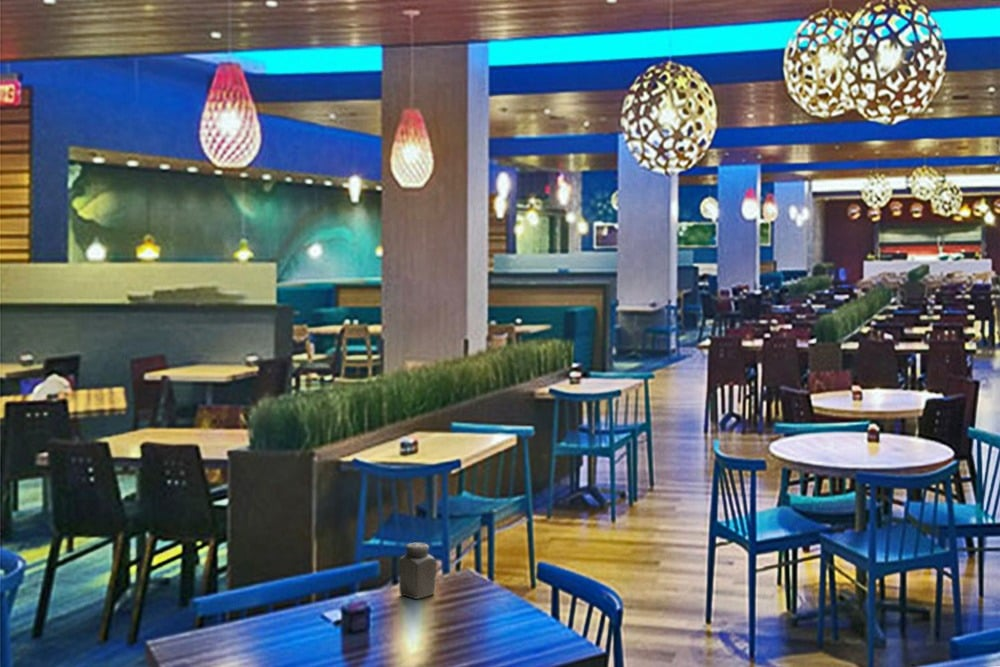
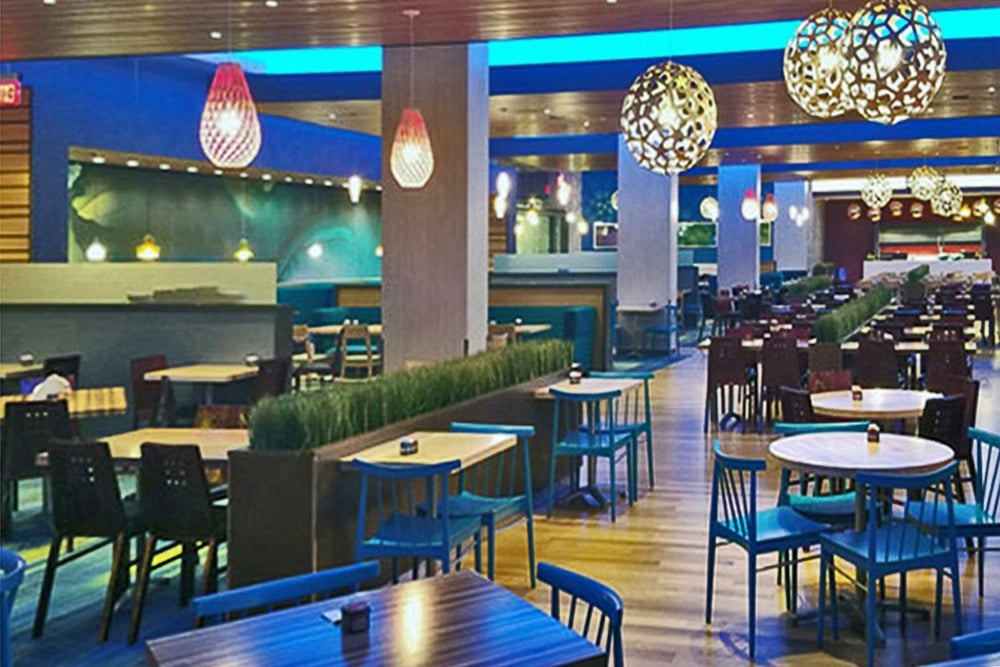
- salt shaker [398,542,437,600]
